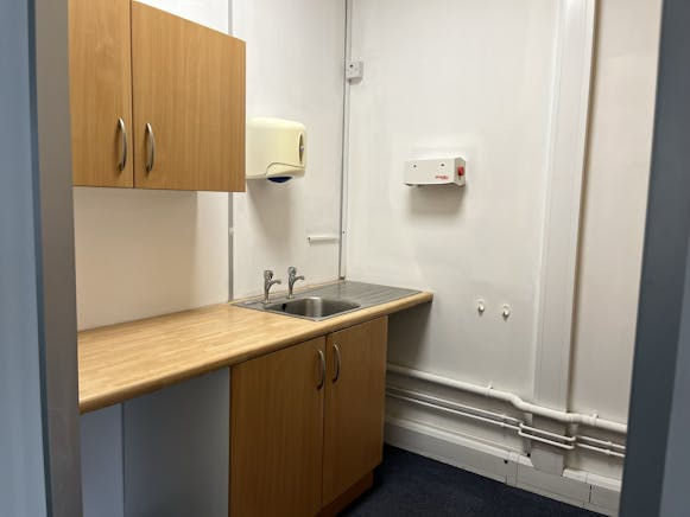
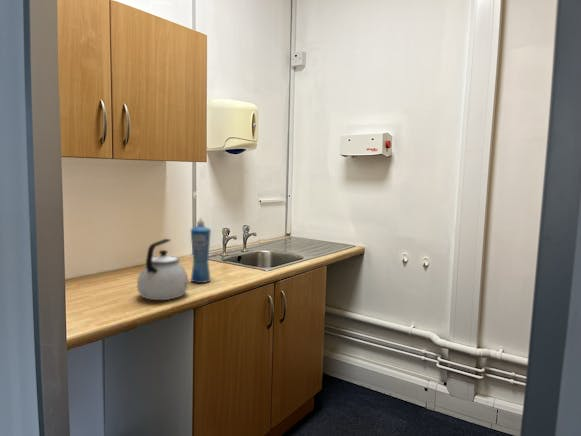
+ squeeze bottle [190,217,212,284]
+ kettle [136,238,190,301]
